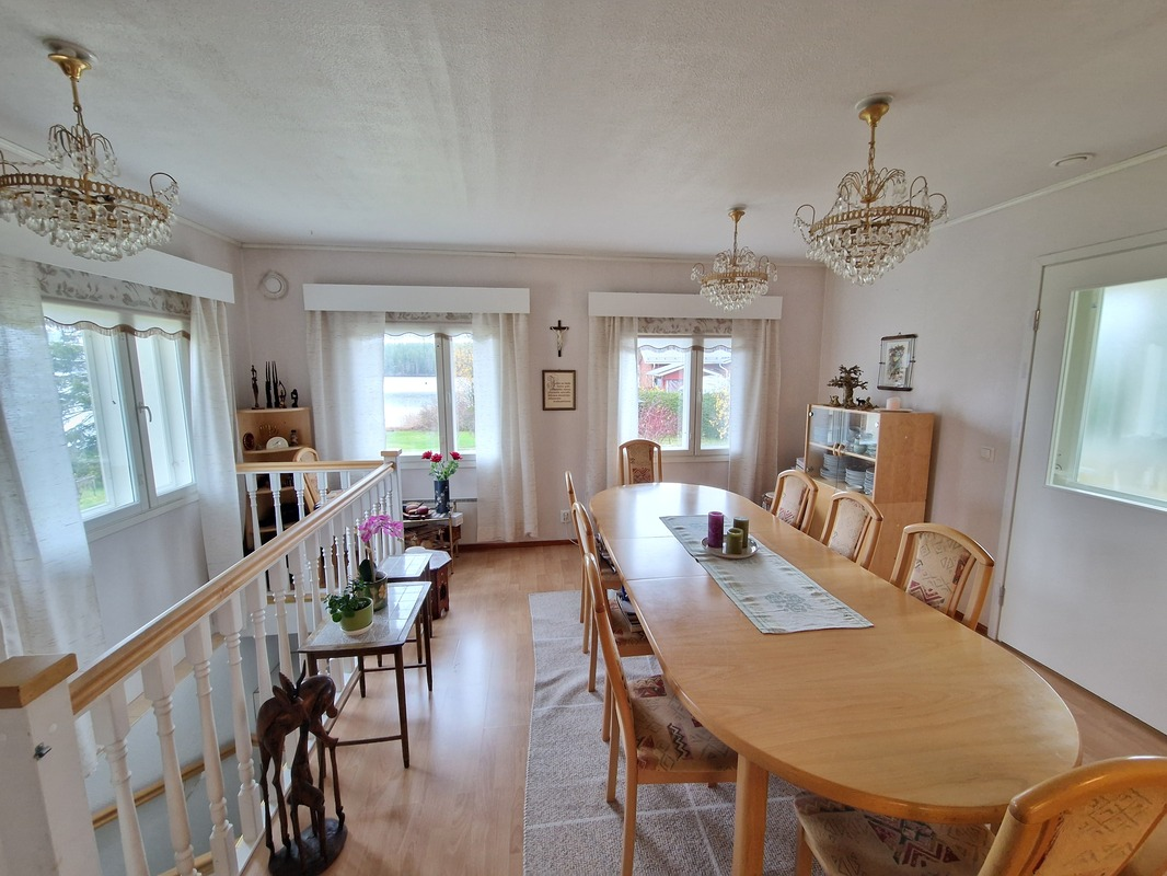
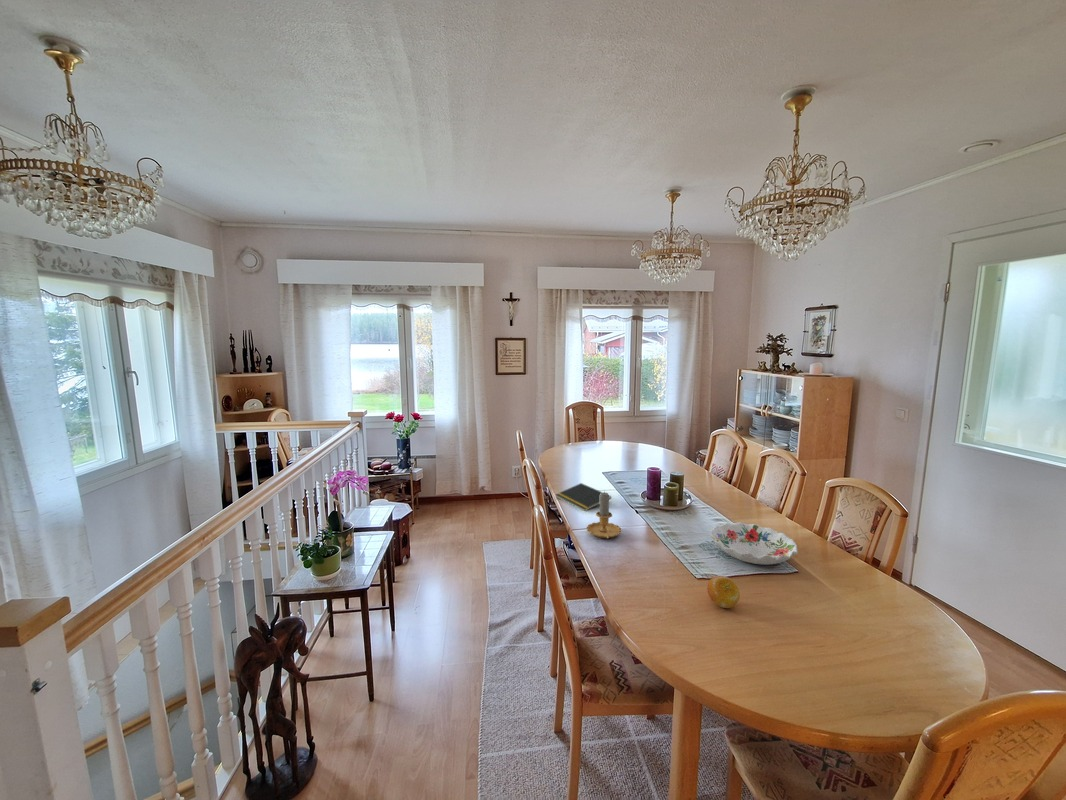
+ notepad [554,482,612,512]
+ fruit [706,575,741,609]
+ decorative bowl [709,521,799,566]
+ candle [586,490,622,539]
